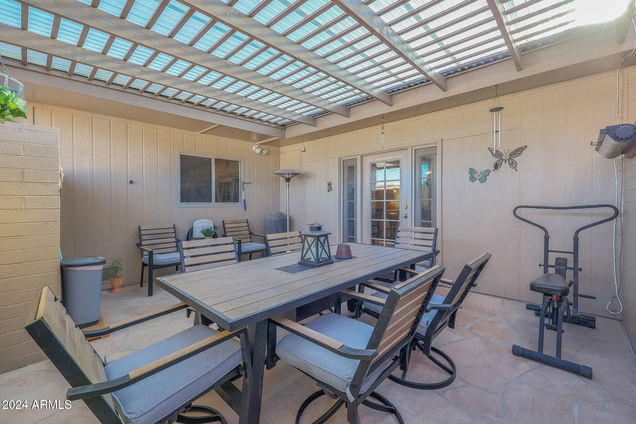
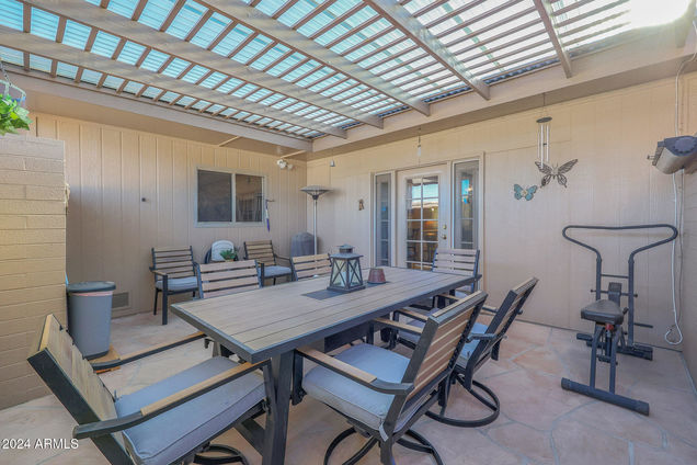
- potted plant [105,256,125,293]
